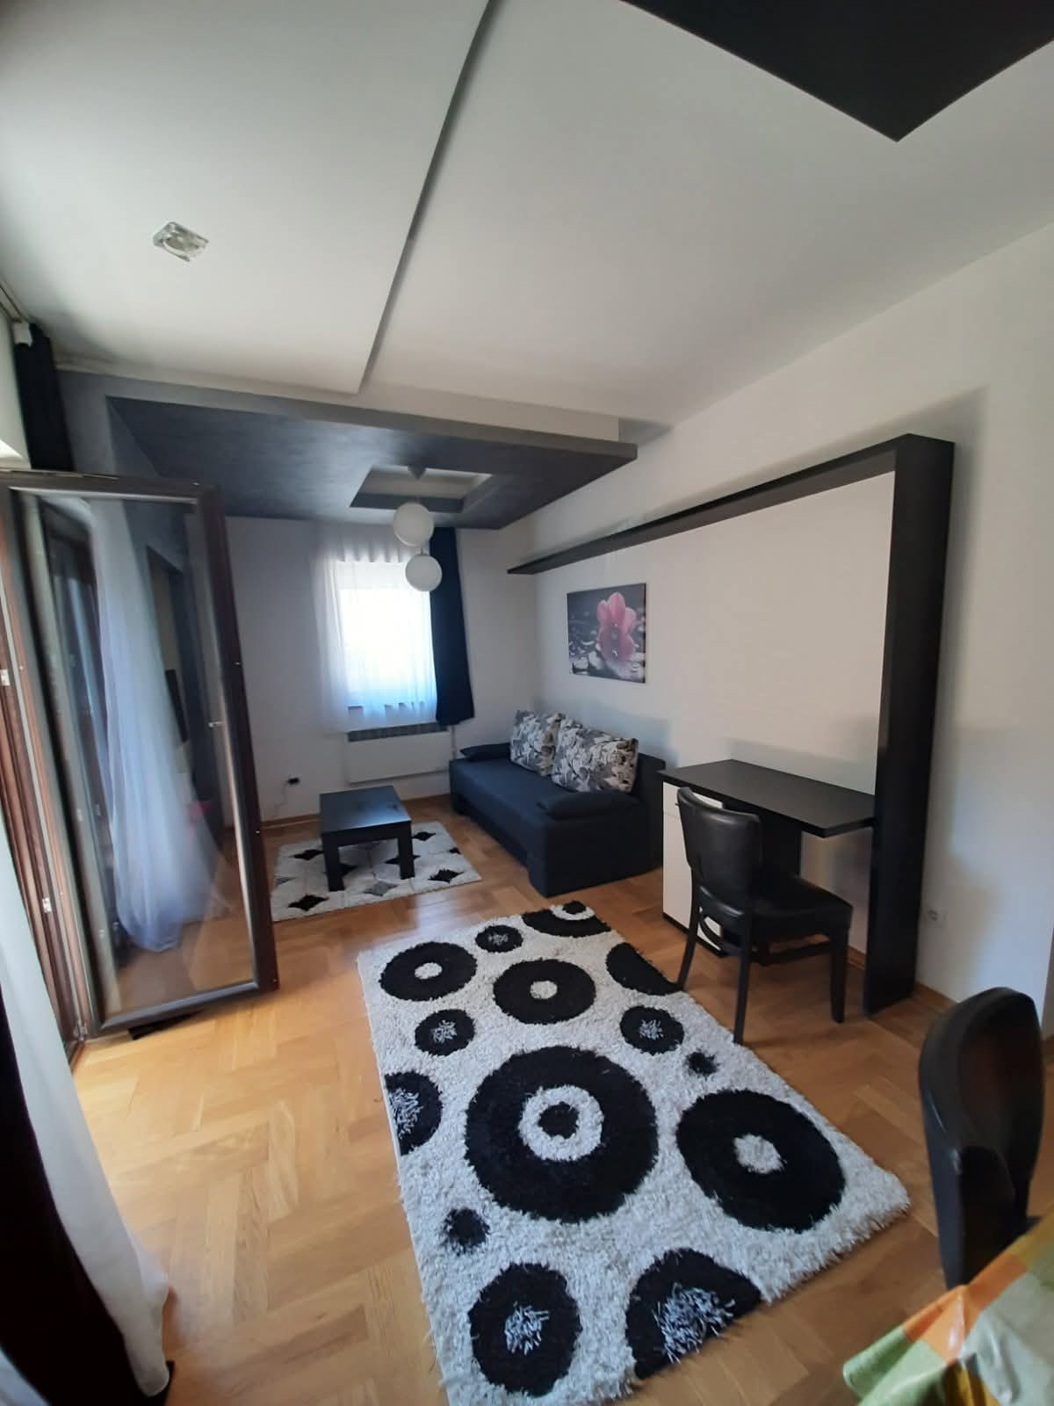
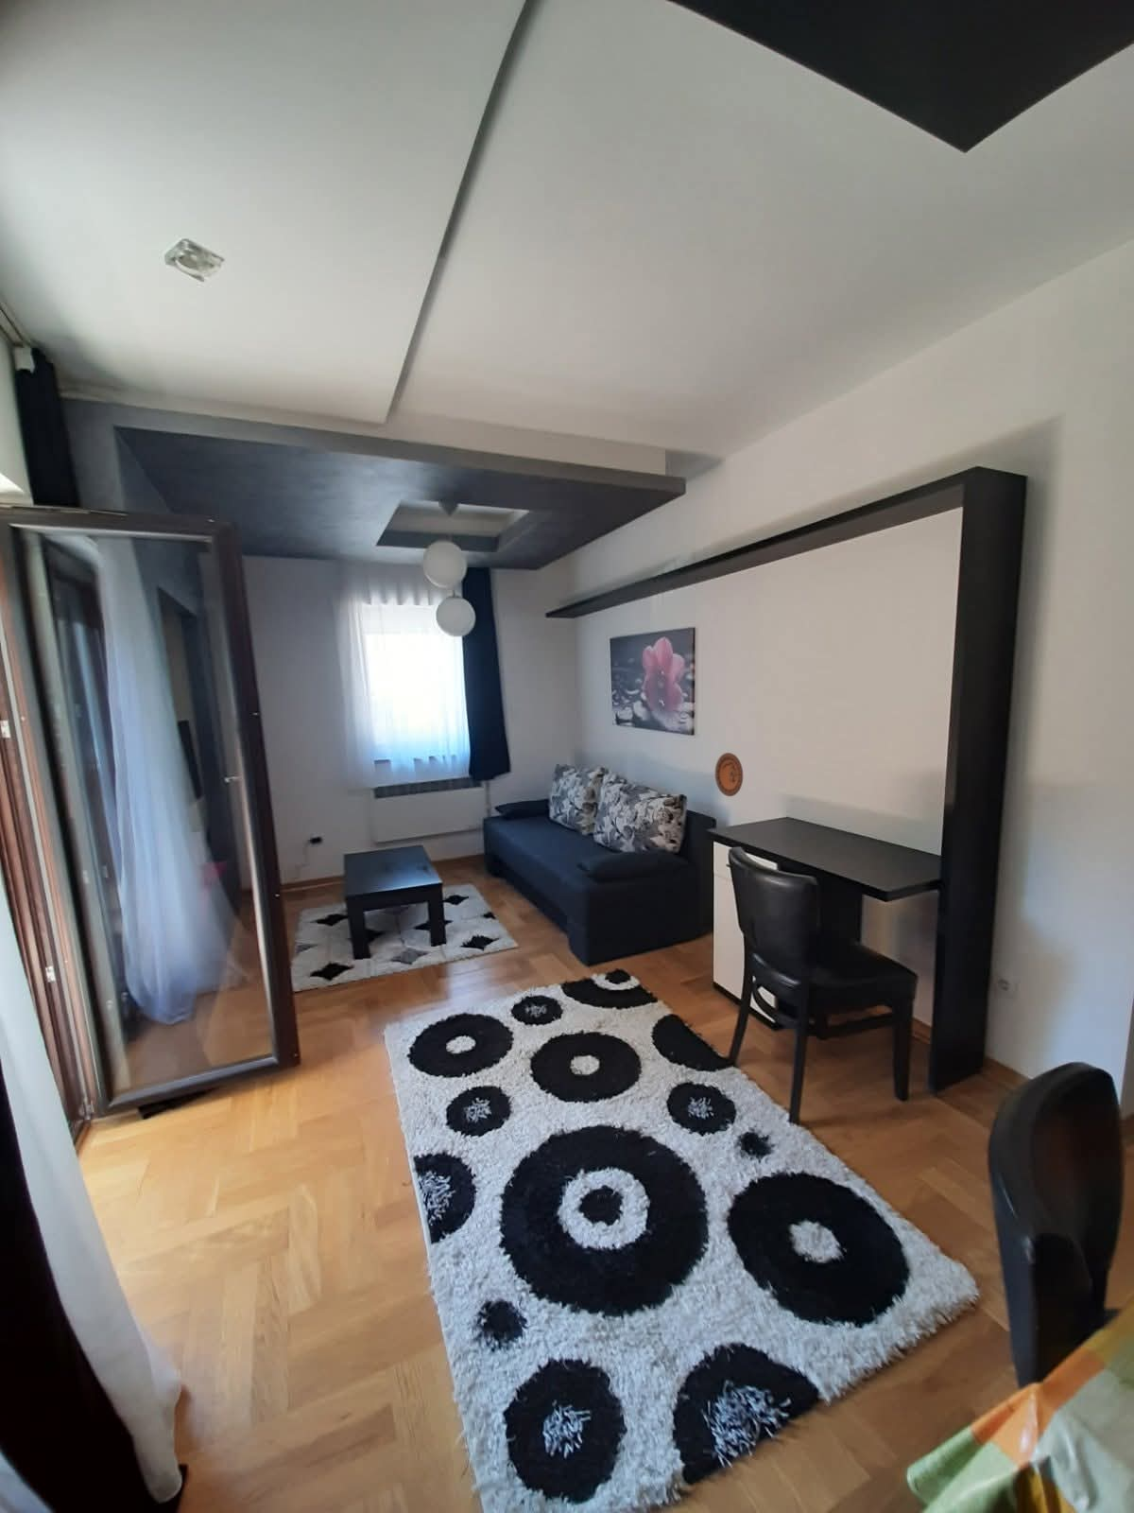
+ decorative plate [715,752,743,797]
